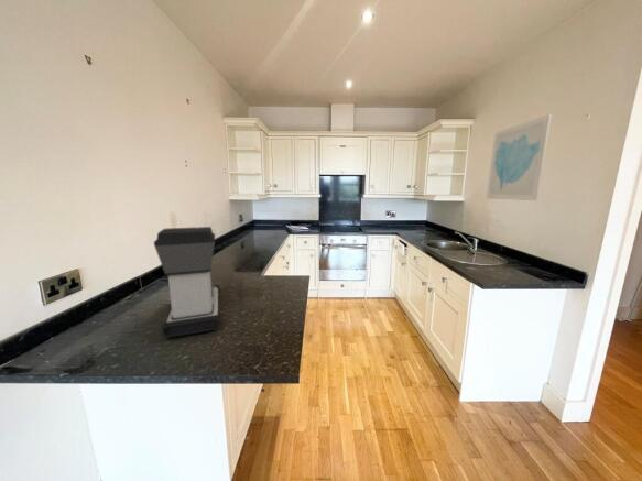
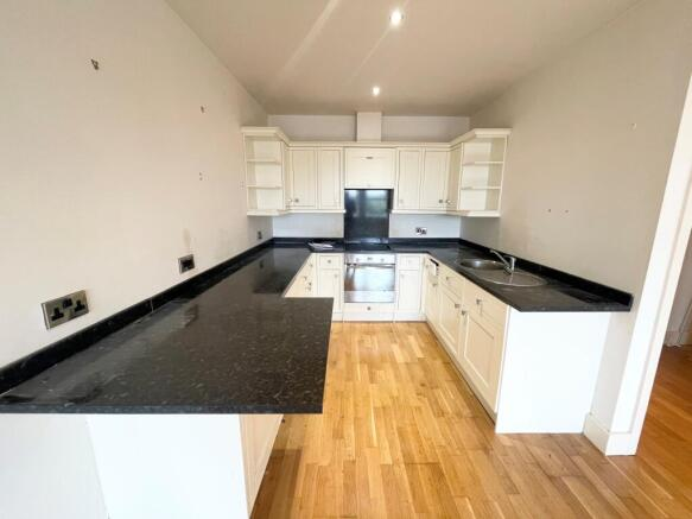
- coffee maker [153,226,221,339]
- wall art [486,113,553,201]
